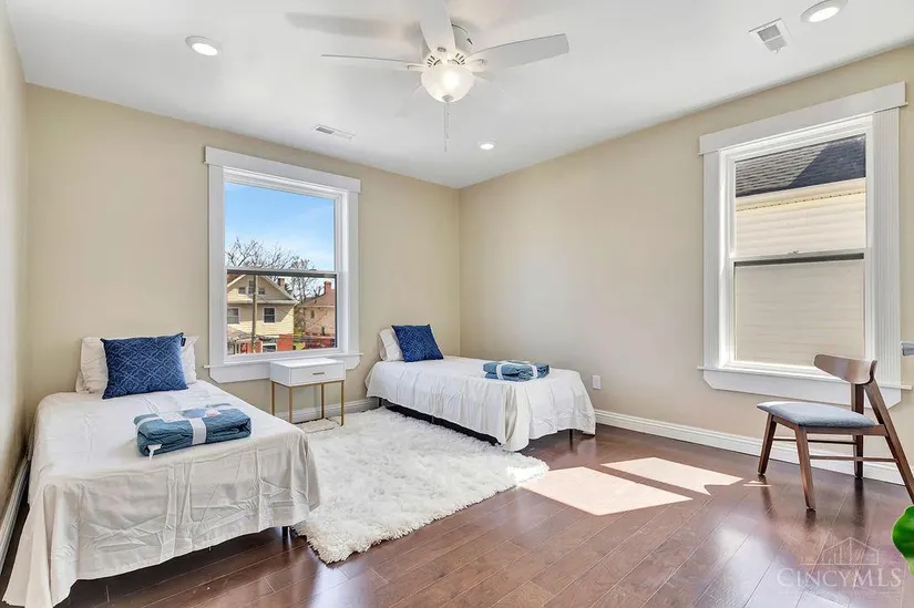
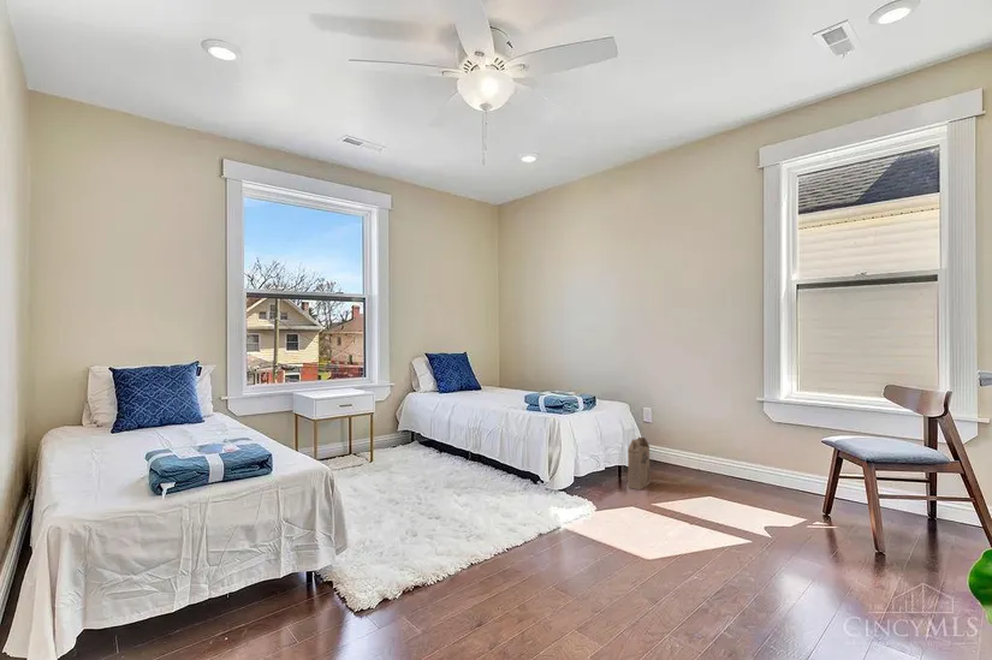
+ cardboard box [626,436,651,490]
